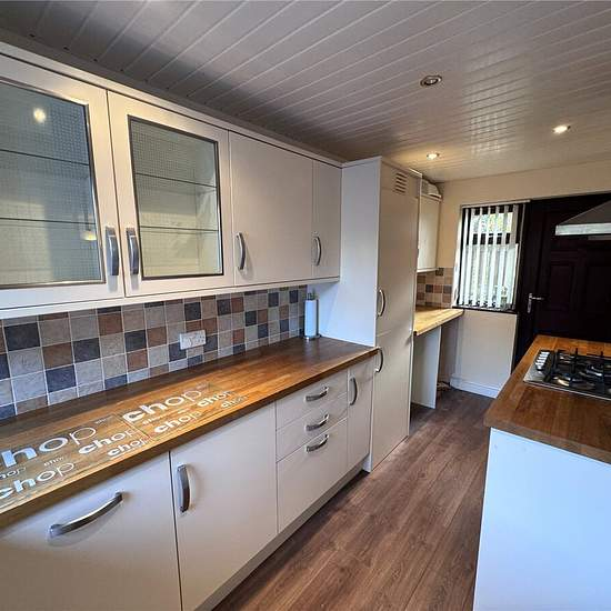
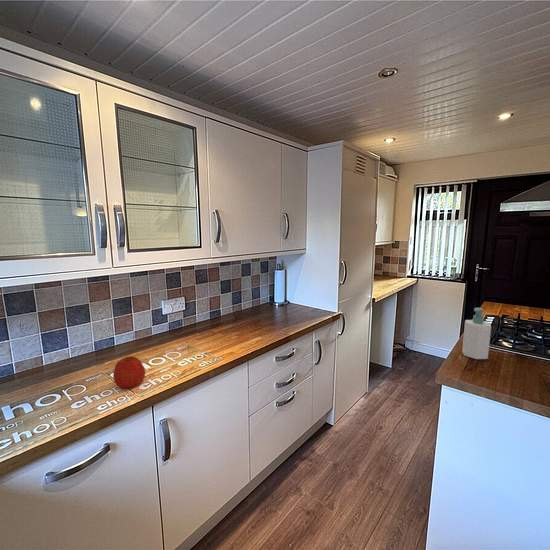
+ soap bottle [461,307,492,360]
+ apple [112,355,146,389]
